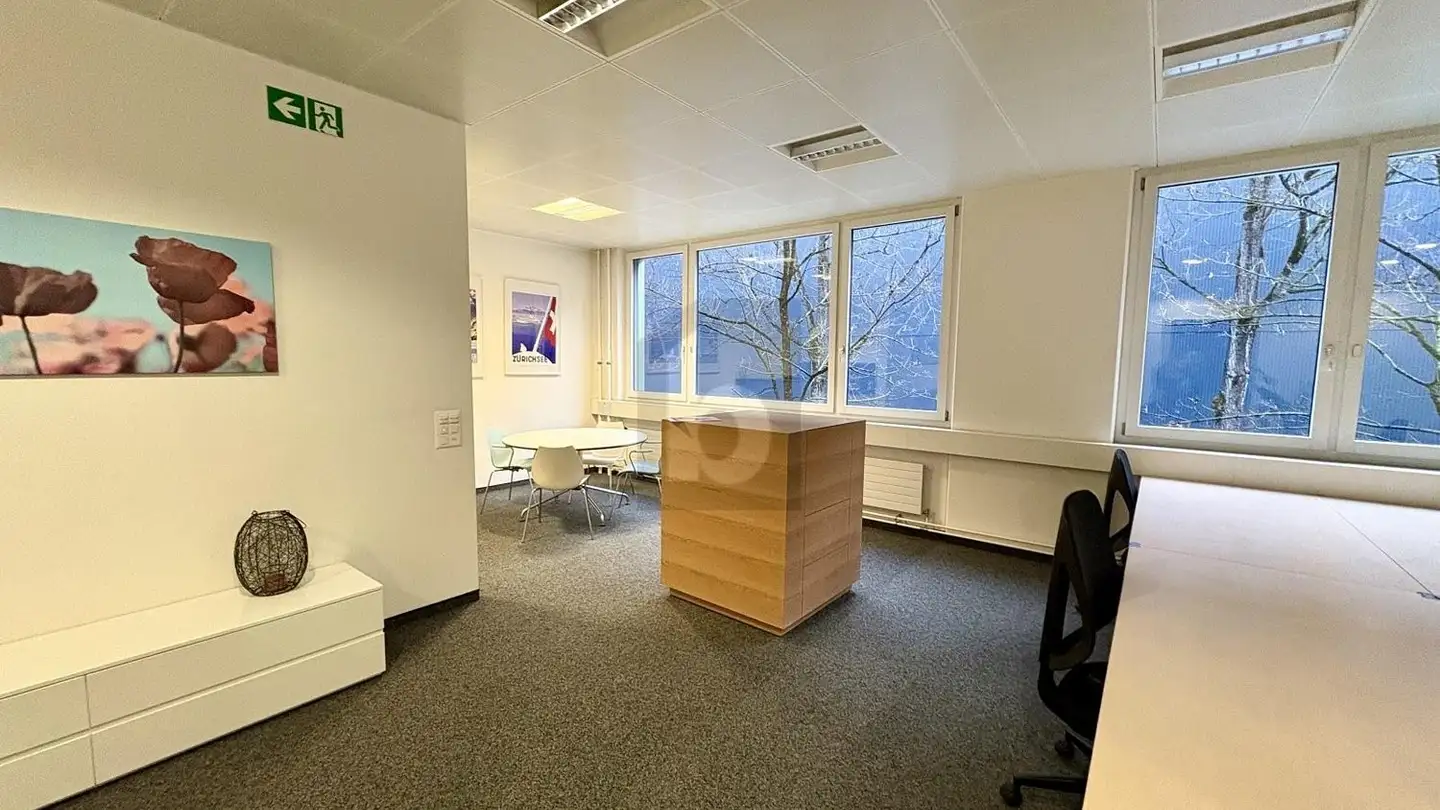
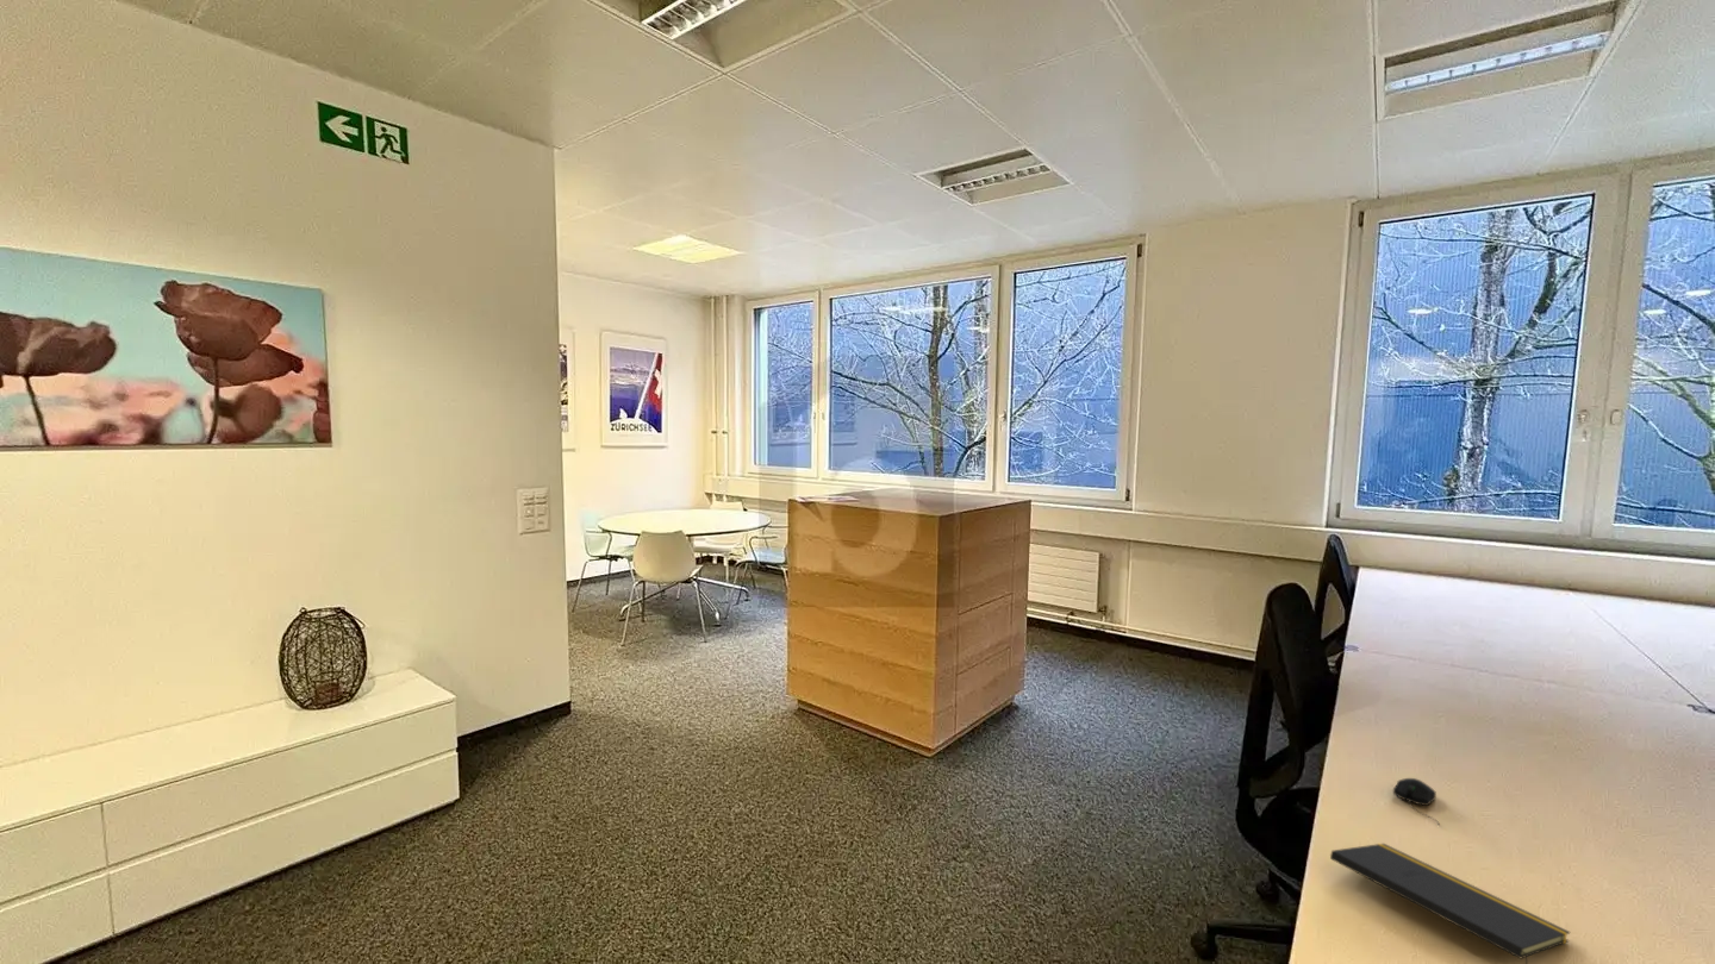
+ computer mouse [1392,777,1440,825]
+ notepad [1329,843,1571,964]
